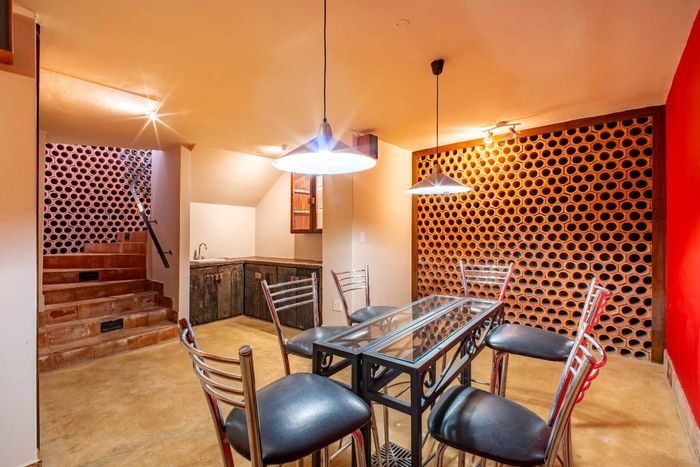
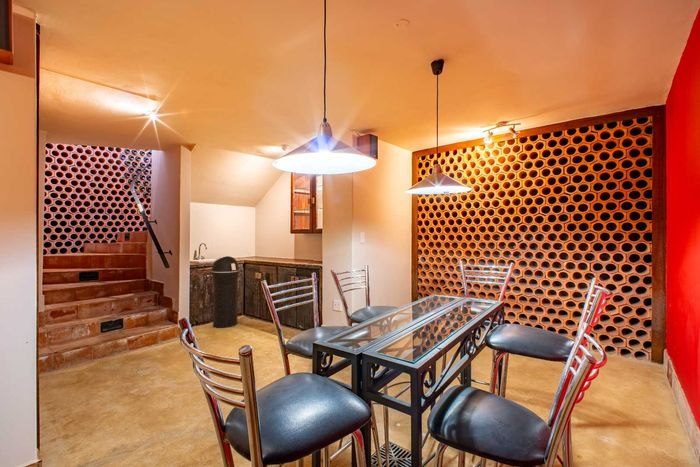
+ trash can [211,255,240,329]
